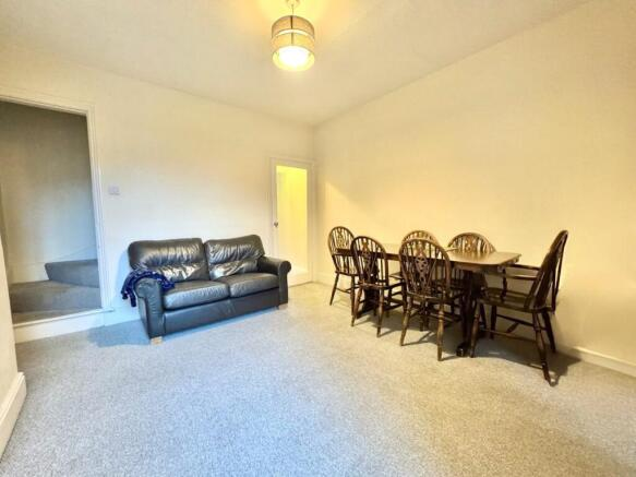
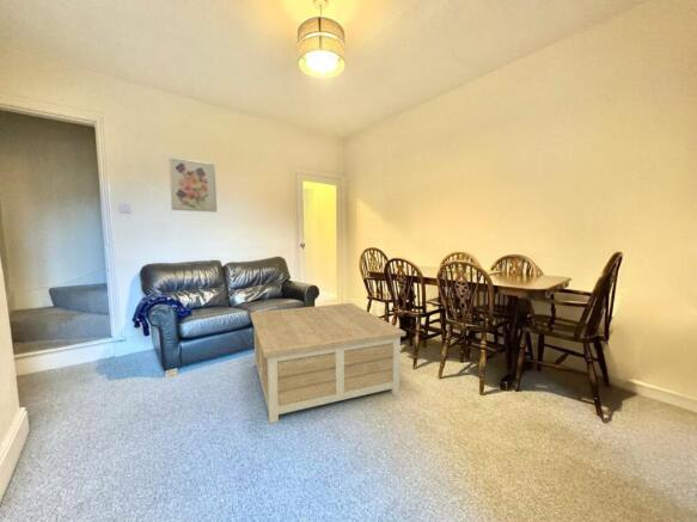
+ coffee table [249,302,406,424]
+ wall art [167,156,218,214]
